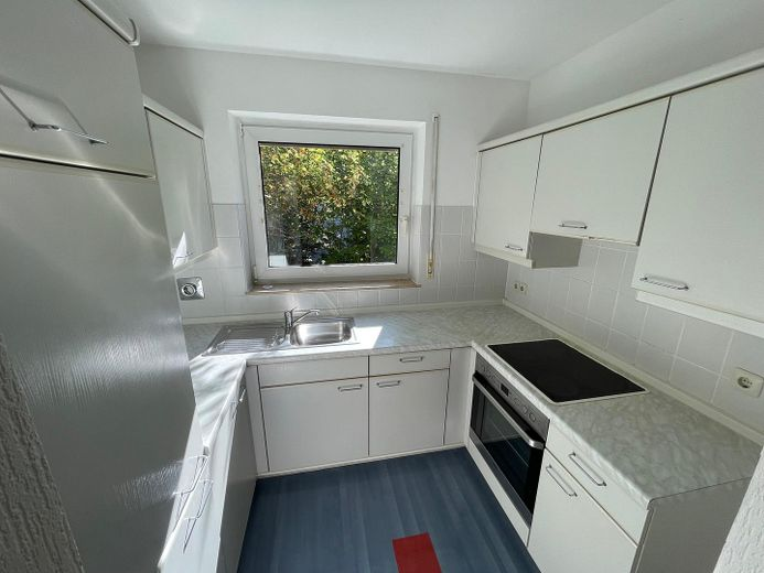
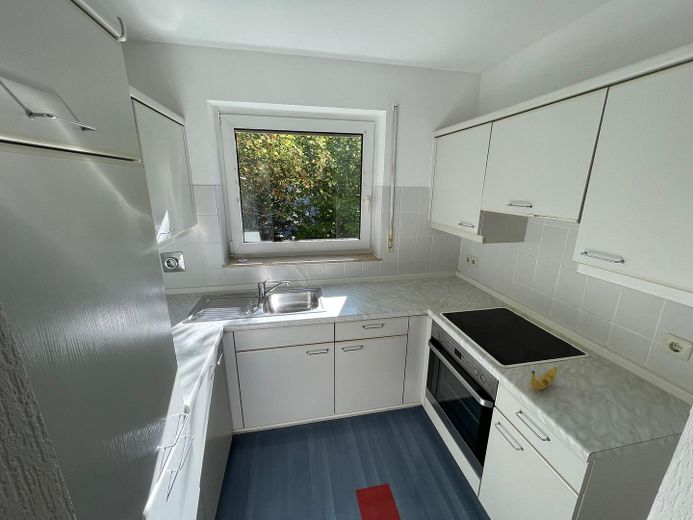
+ banana [529,366,558,391]
